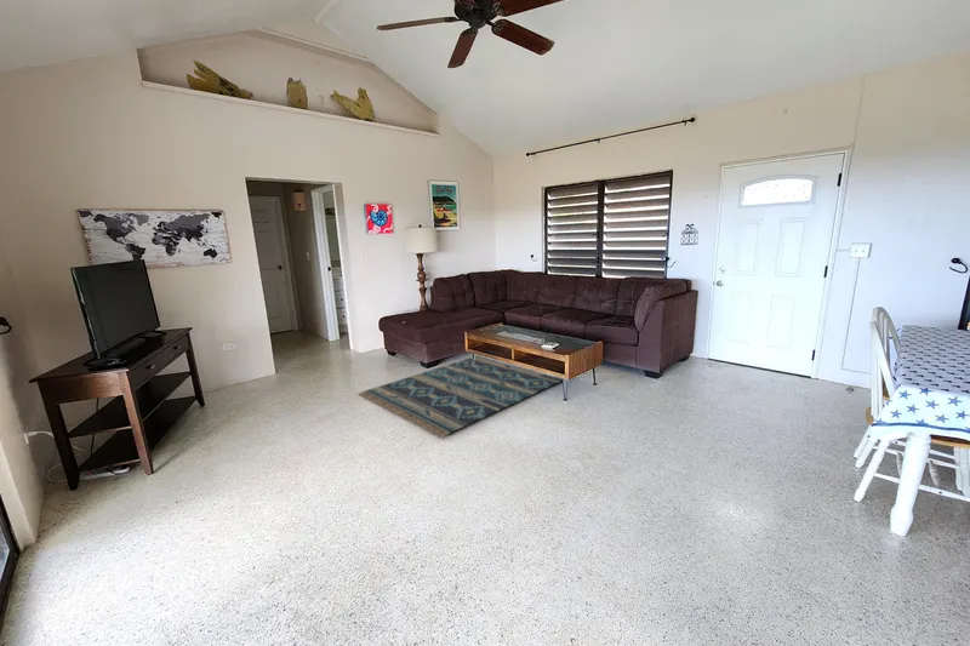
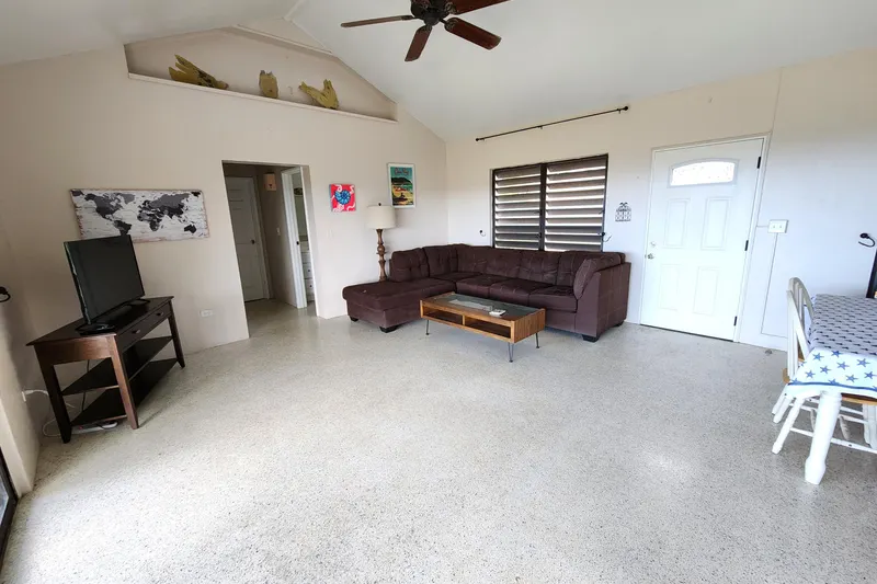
- rug [356,354,564,438]
